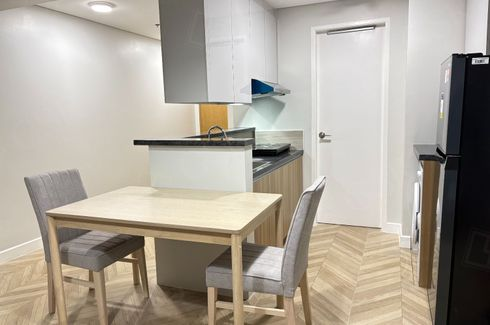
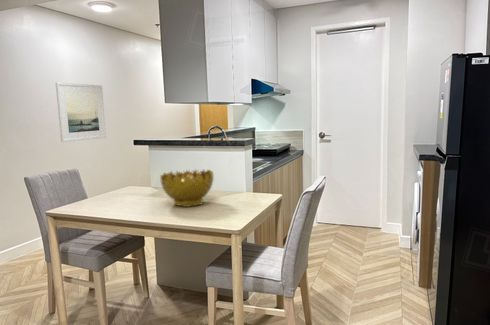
+ decorative bowl [159,168,215,208]
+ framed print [55,81,107,143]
